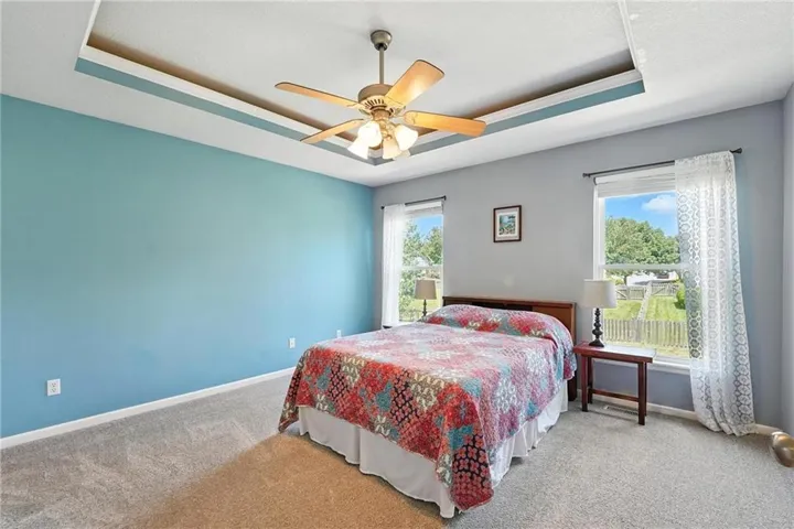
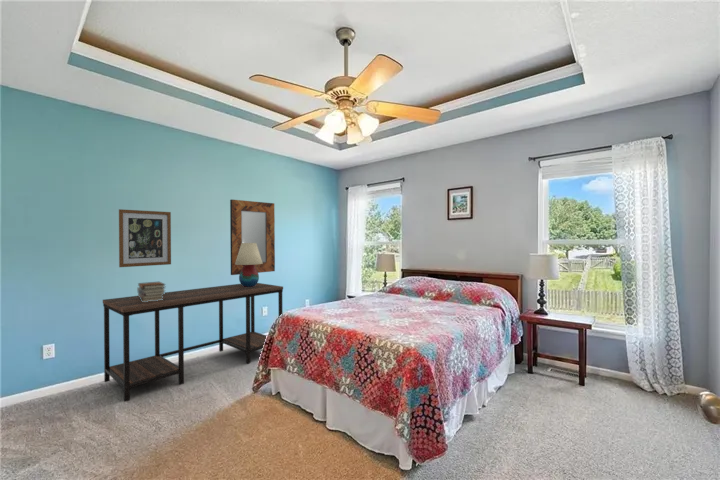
+ desk [102,282,284,403]
+ table lamp [235,243,263,287]
+ home mirror [229,199,276,276]
+ wall art [118,208,172,268]
+ book stack [136,281,167,302]
